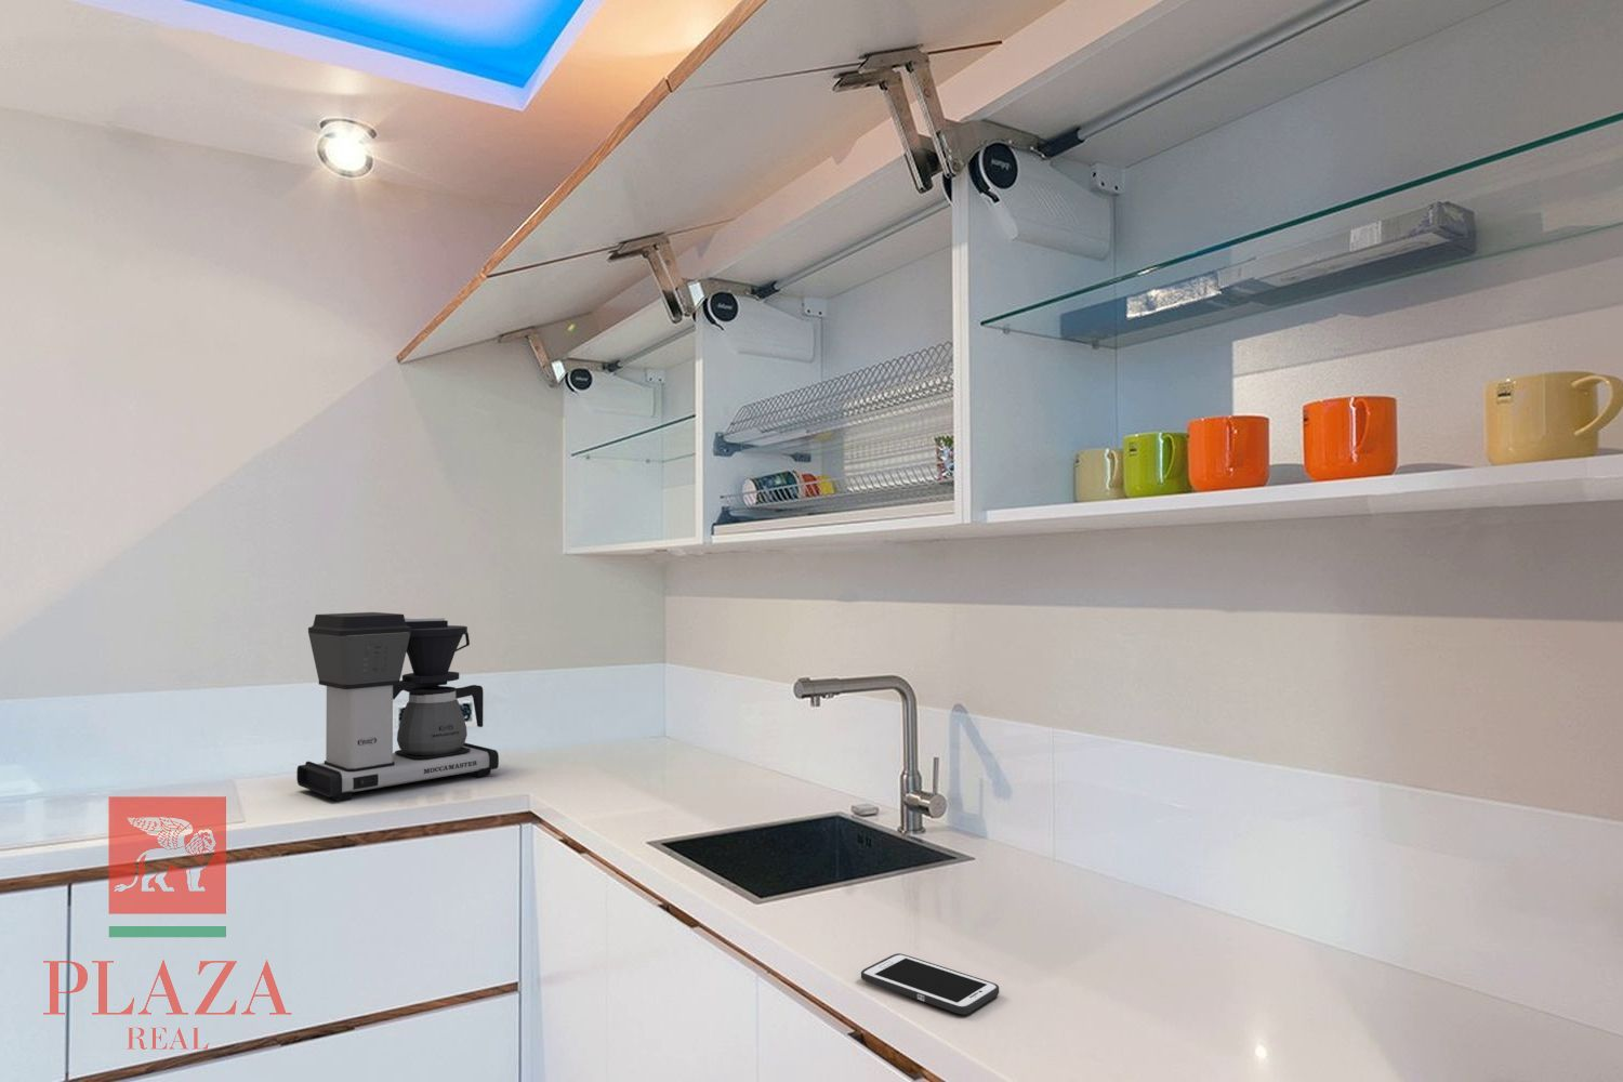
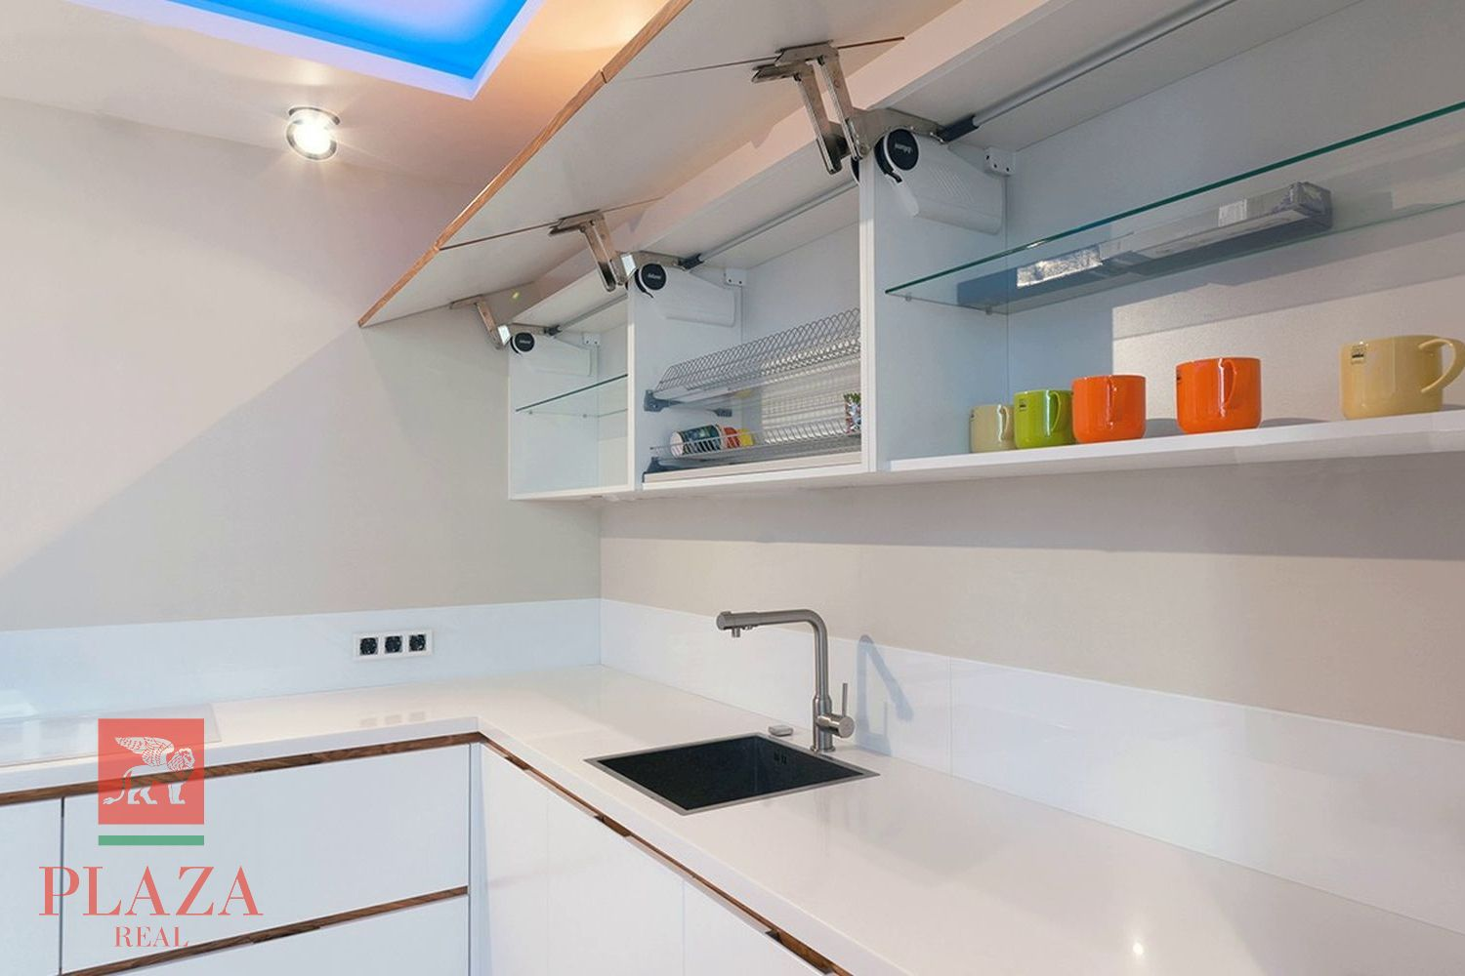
- cell phone [860,952,1000,1016]
- coffee maker [296,611,500,803]
